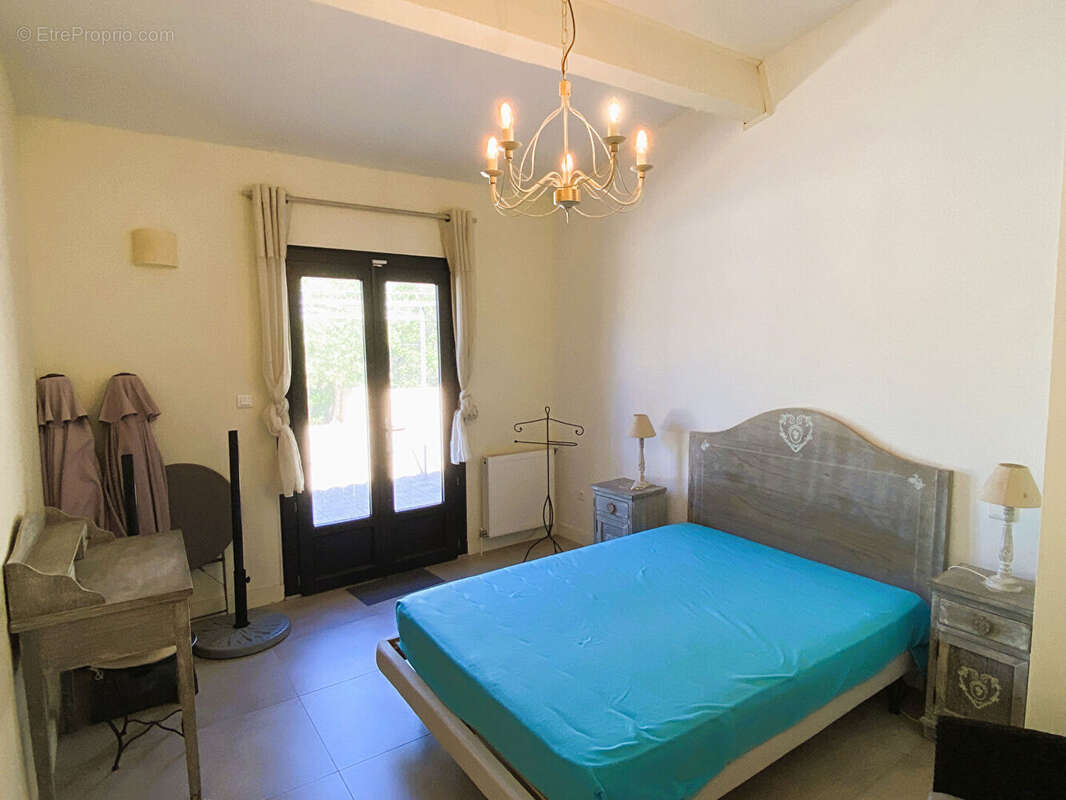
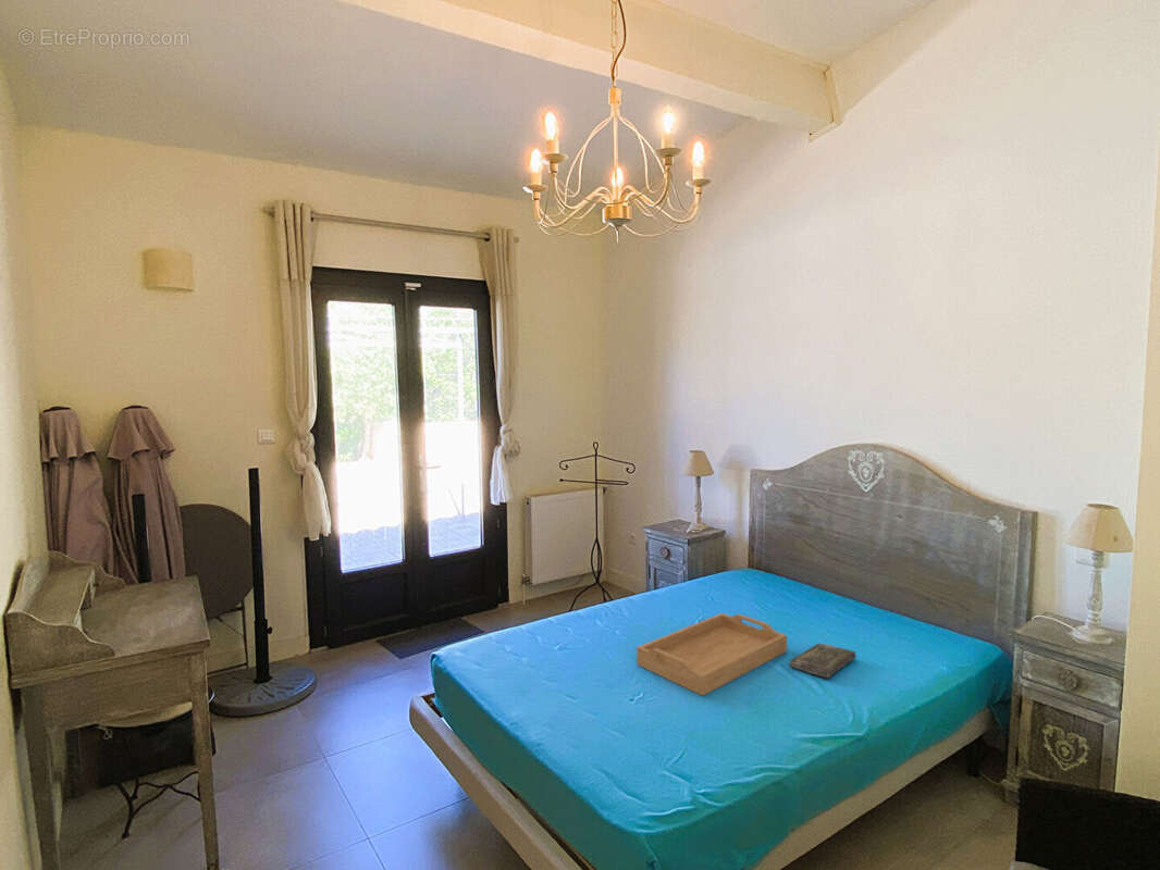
+ book [789,643,856,680]
+ serving tray [635,612,788,697]
